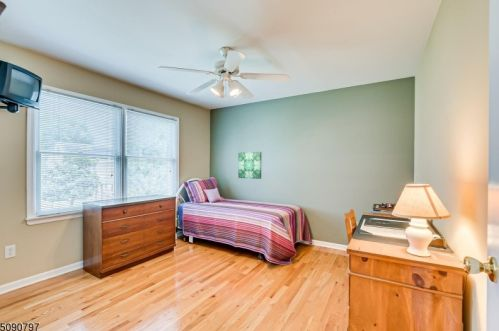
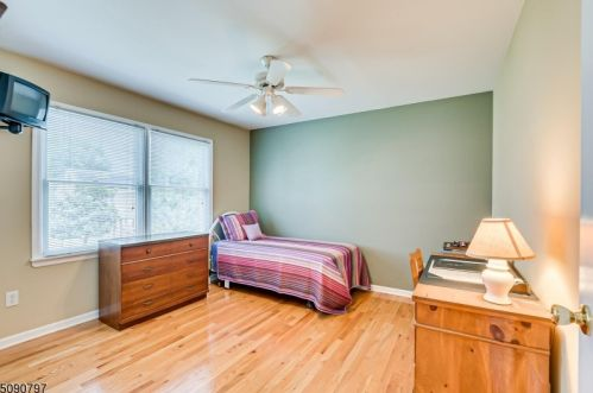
- wall art [237,151,262,180]
